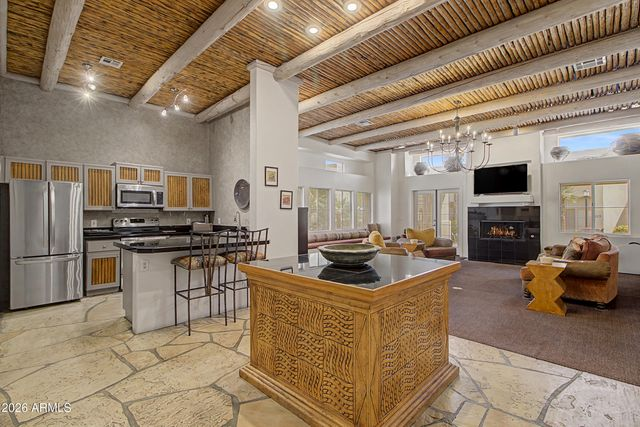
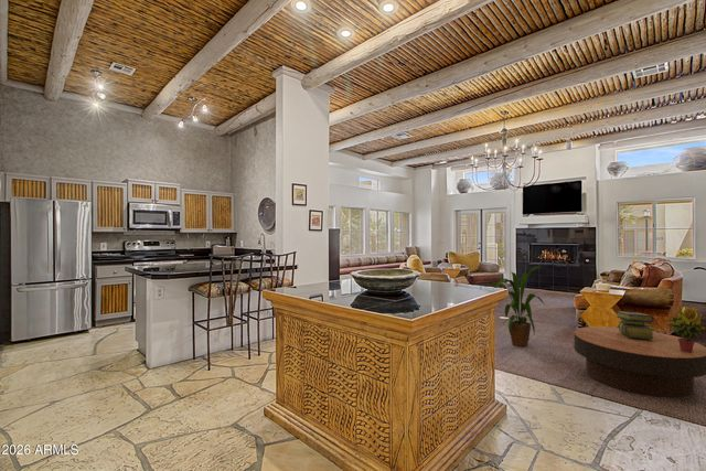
+ stack of books [616,310,655,340]
+ potted plant [667,304,706,353]
+ house plant [484,265,546,349]
+ coffee table [574,325,706,398]
